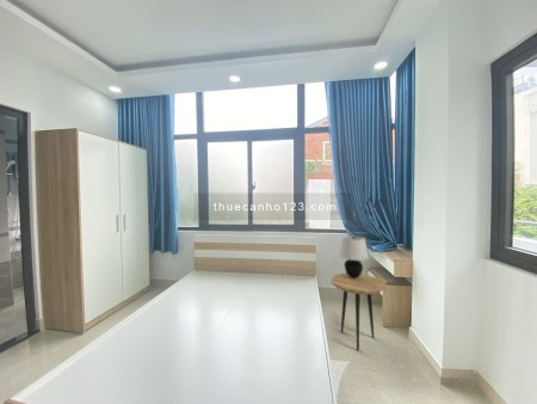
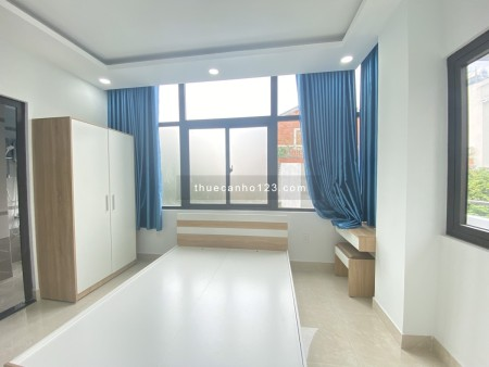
- table lamp [338,235,370,278]
- side table [331,273,387,351]
